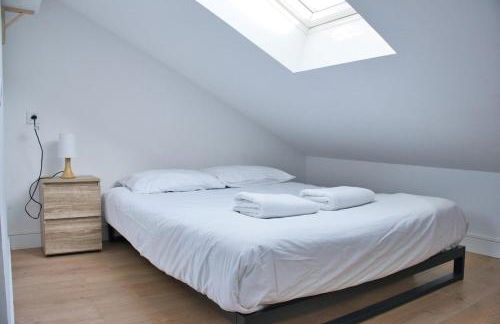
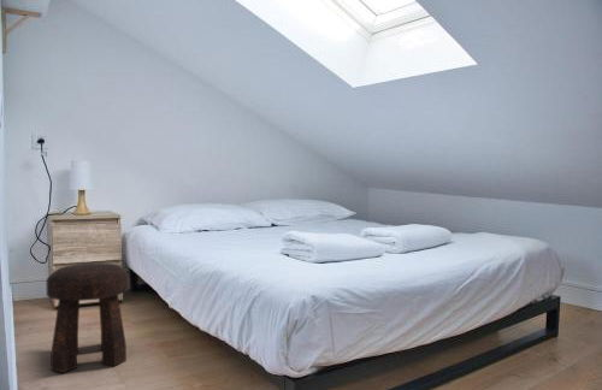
+ stool [46,262,130,374]
